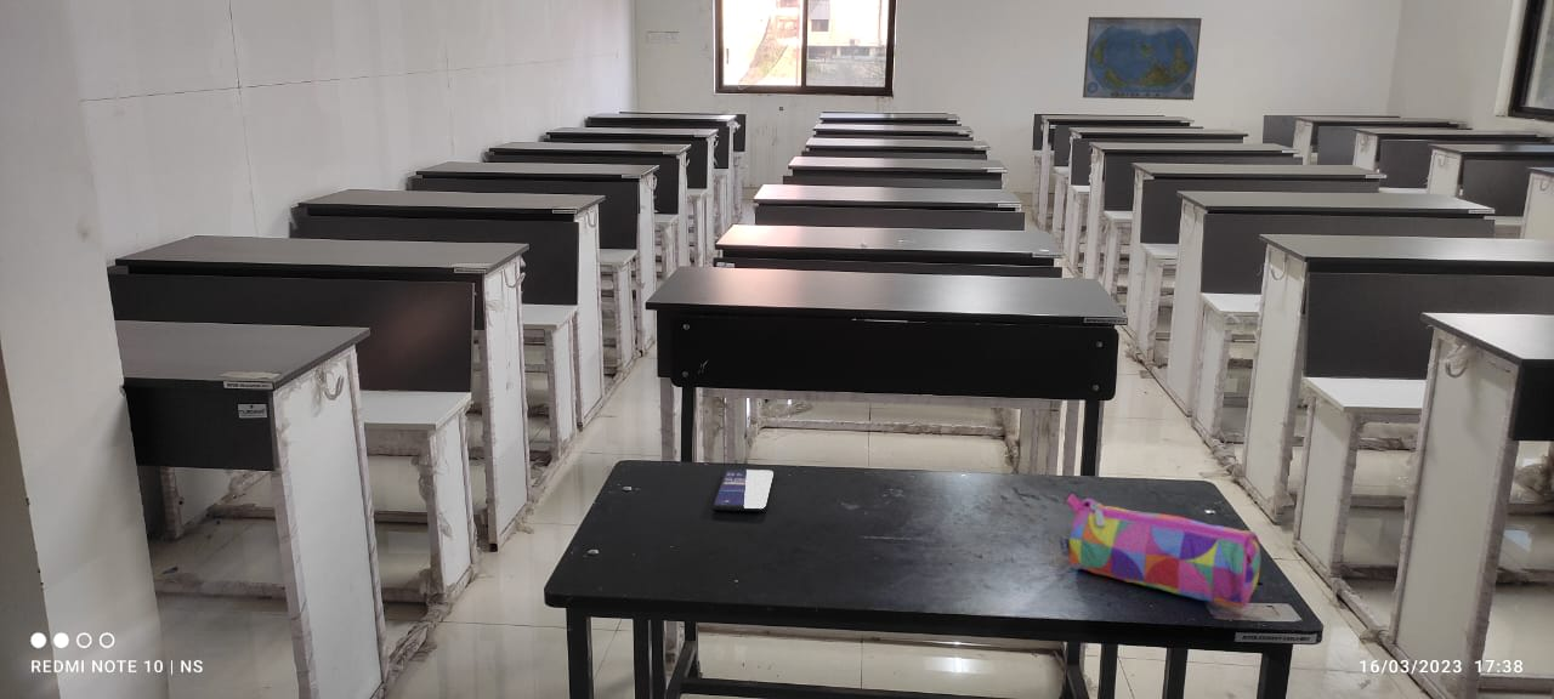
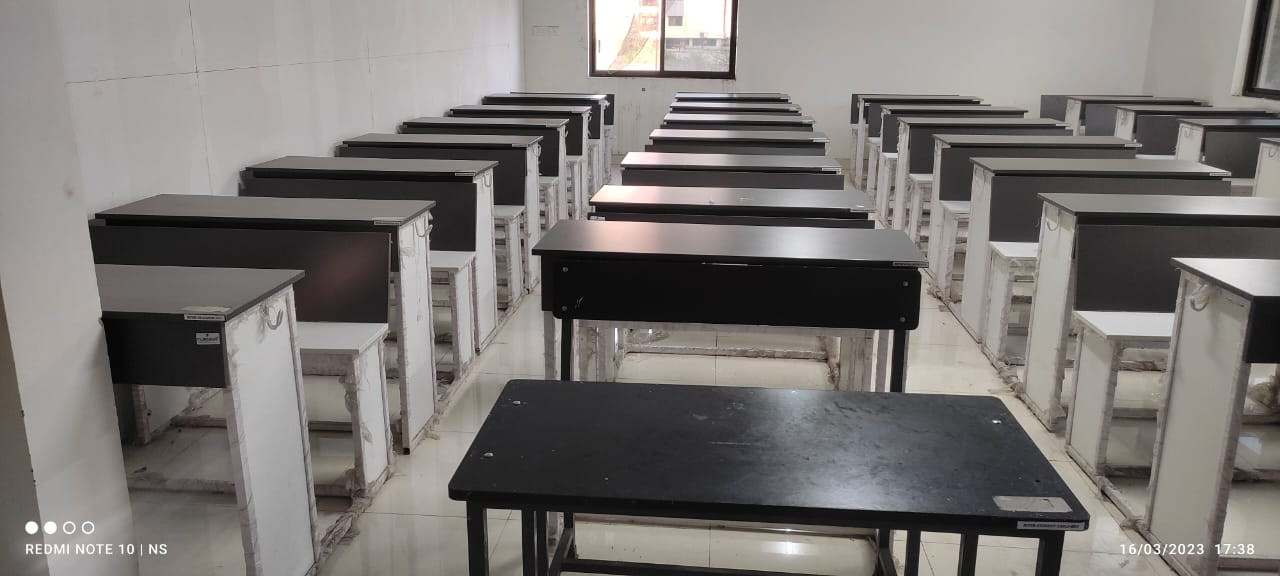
- smartphone [713,468,775,512]
- pencil case [1059,493,1261,609]
- world map [1082,16,1203,101]
